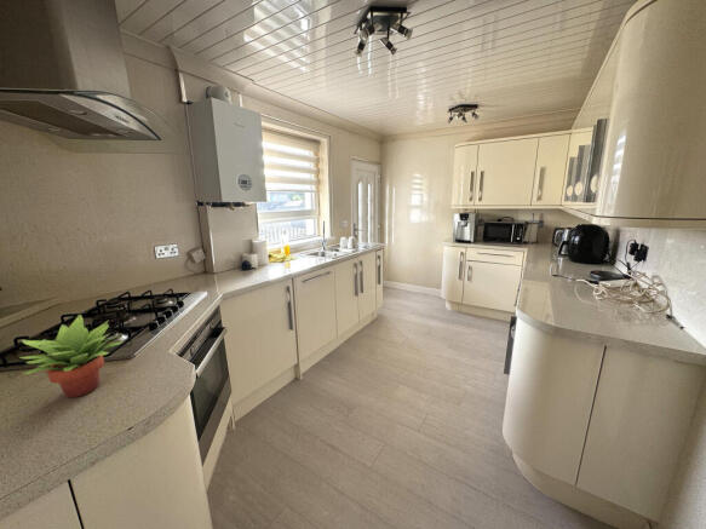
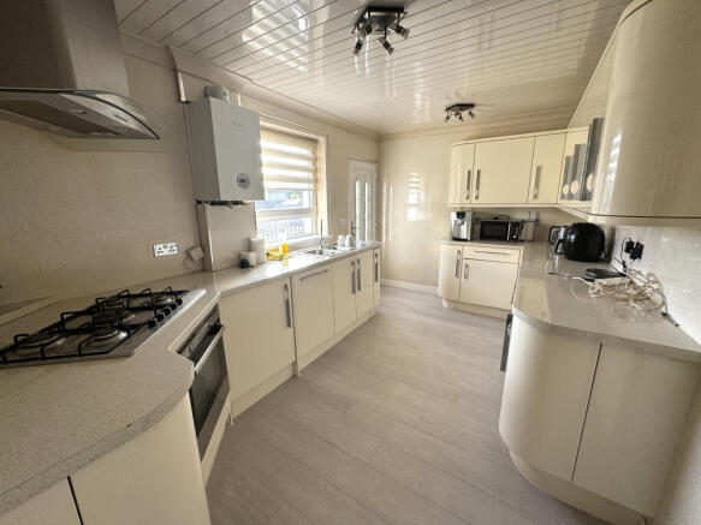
- succulent plant [18,314,125,398]
